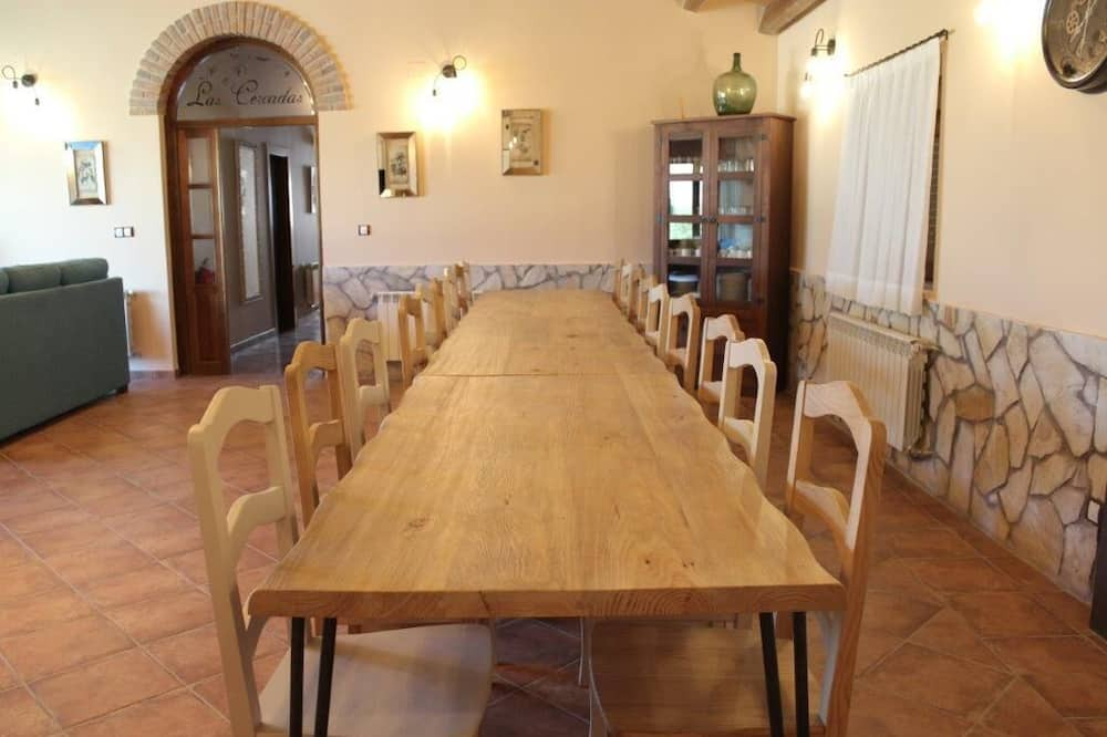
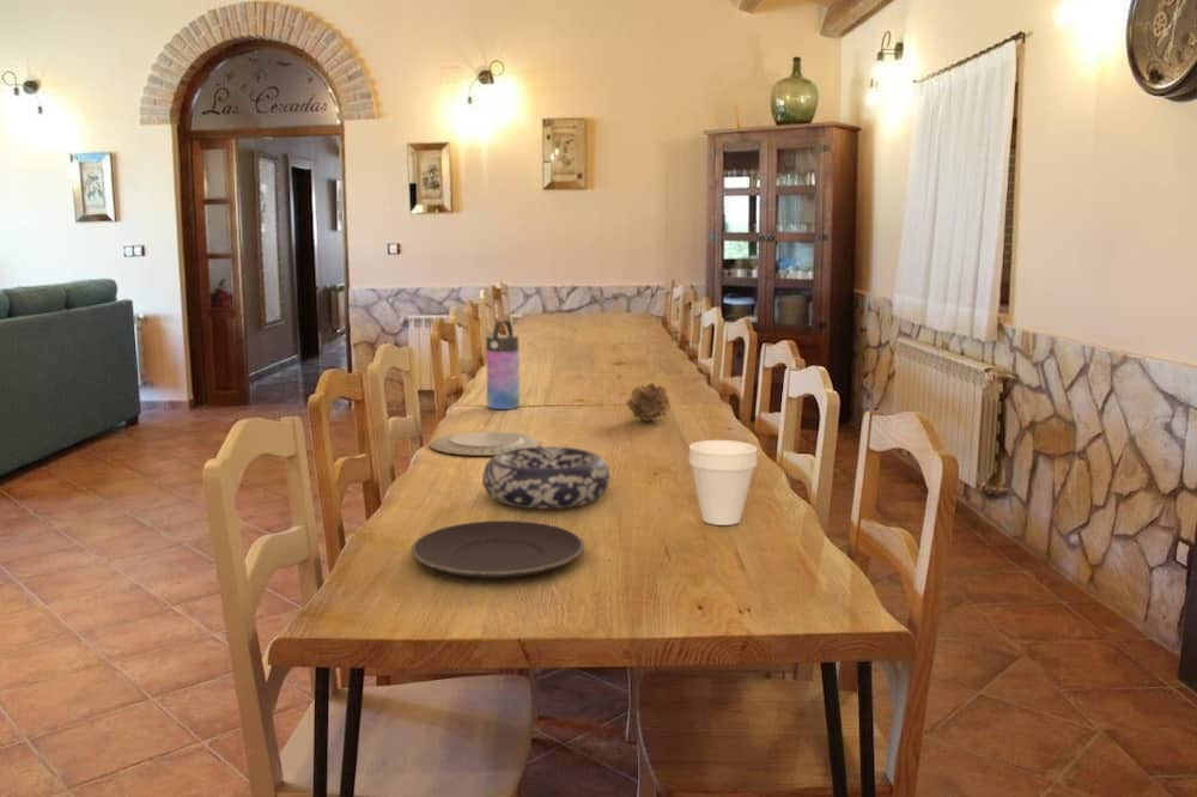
+ chinaware [429,431,542,456]
+ water bottle [485,318,521,410]
+ decorative bowl [481,445,612,510]
+ cup [687,439,759,527]
+ plate [409,519,585,579]
+ flower [625,382,672,422]
